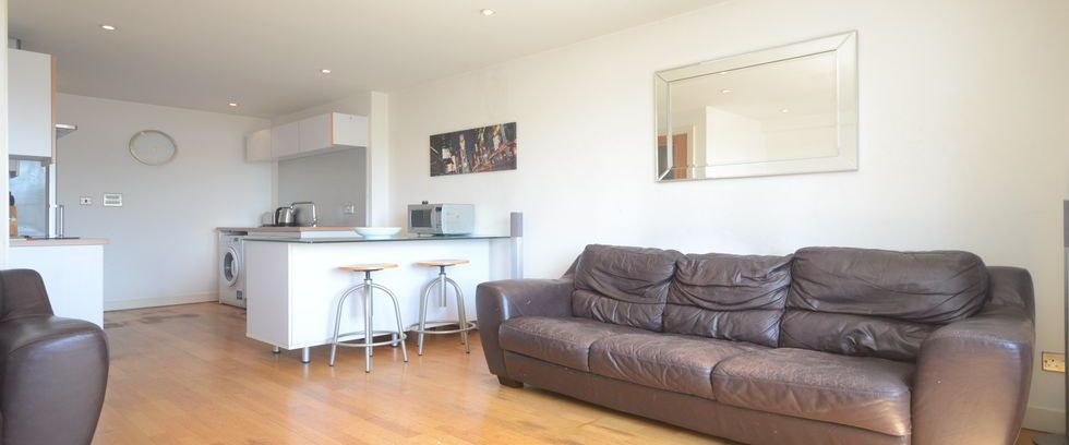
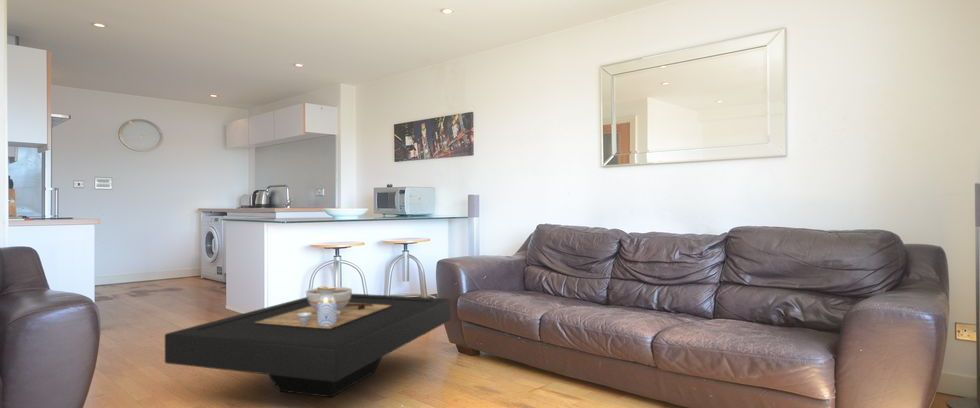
+ coffee table [164,286,451,398]
